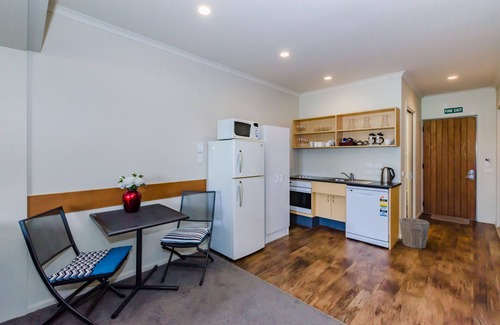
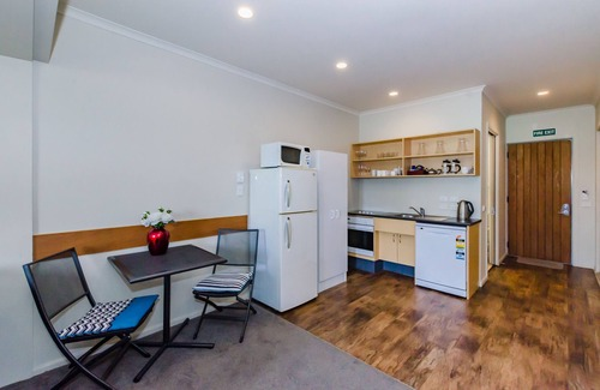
- waste bin [398,217,431,249]
